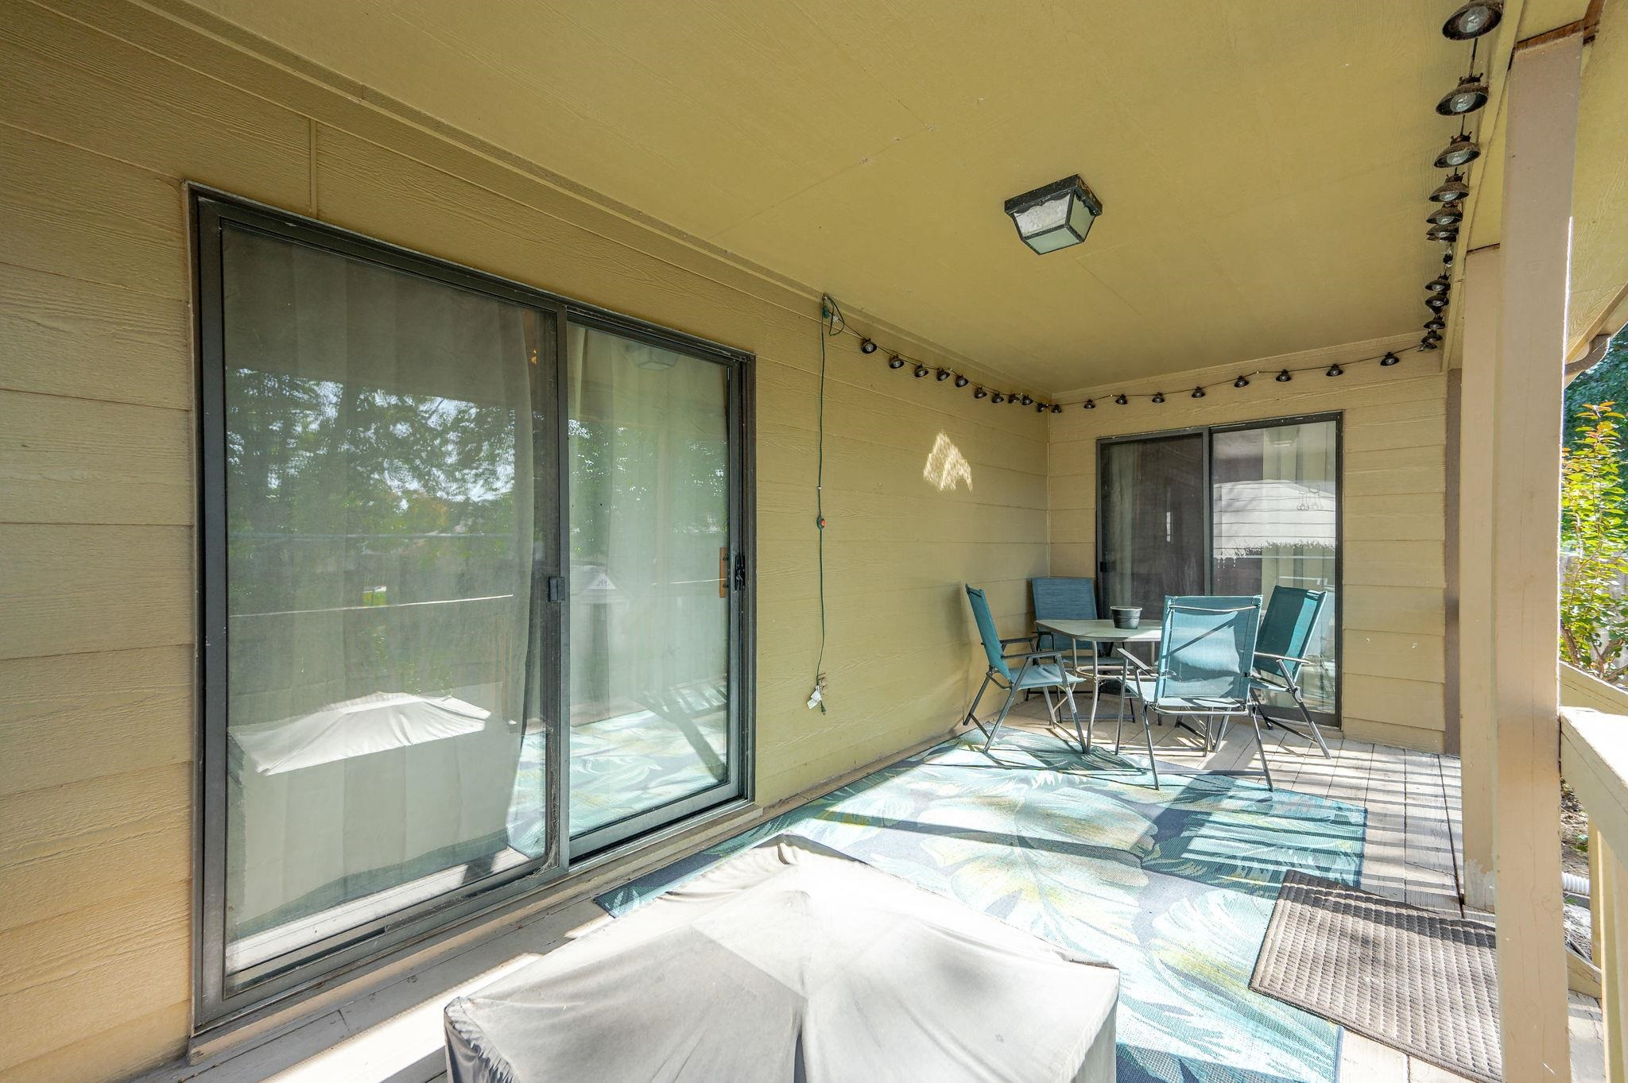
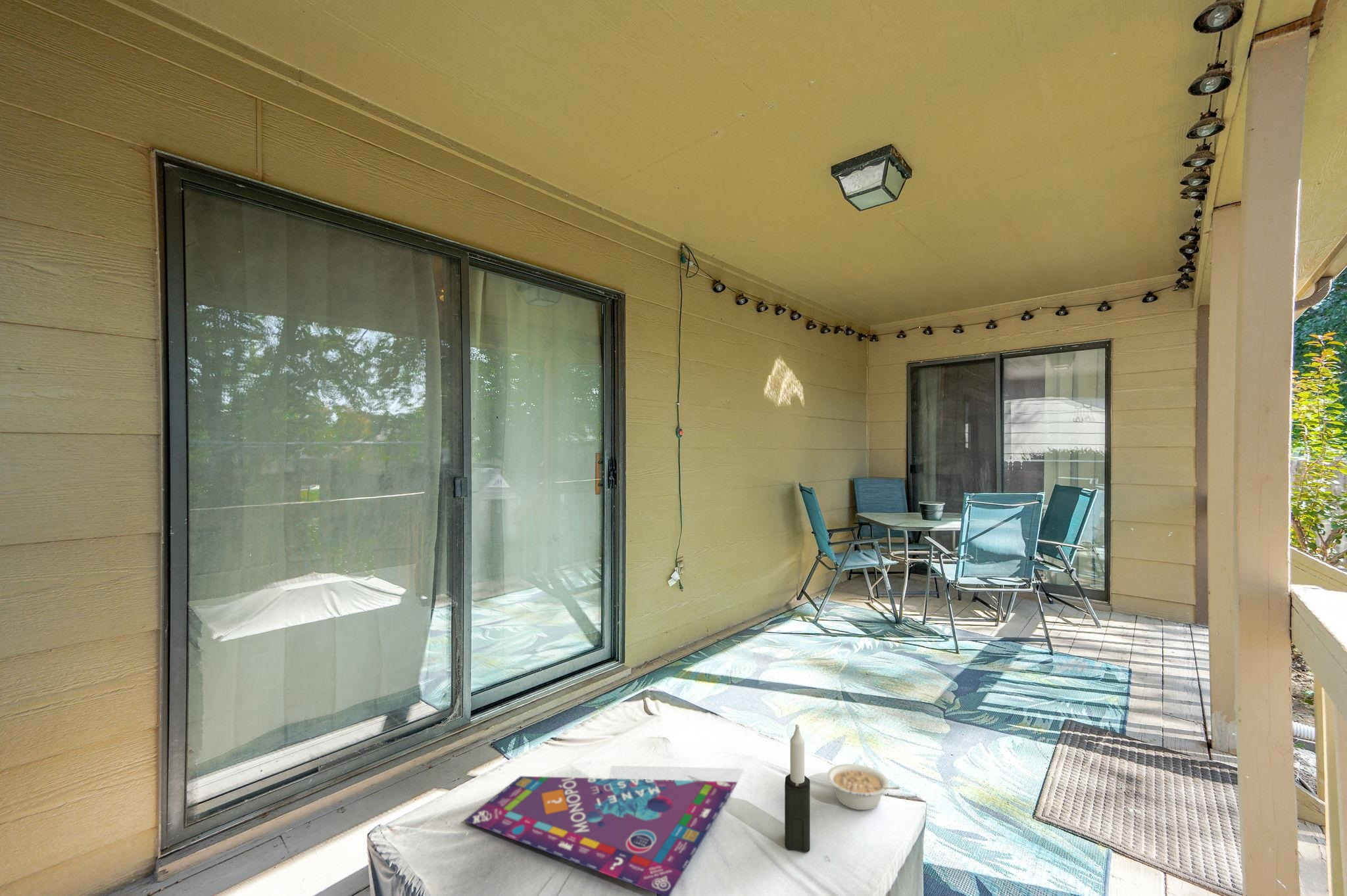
+ legume [826,763,900,811]
+ candle [784,724,810,853]
+ gameboard [463,776,739,896]
